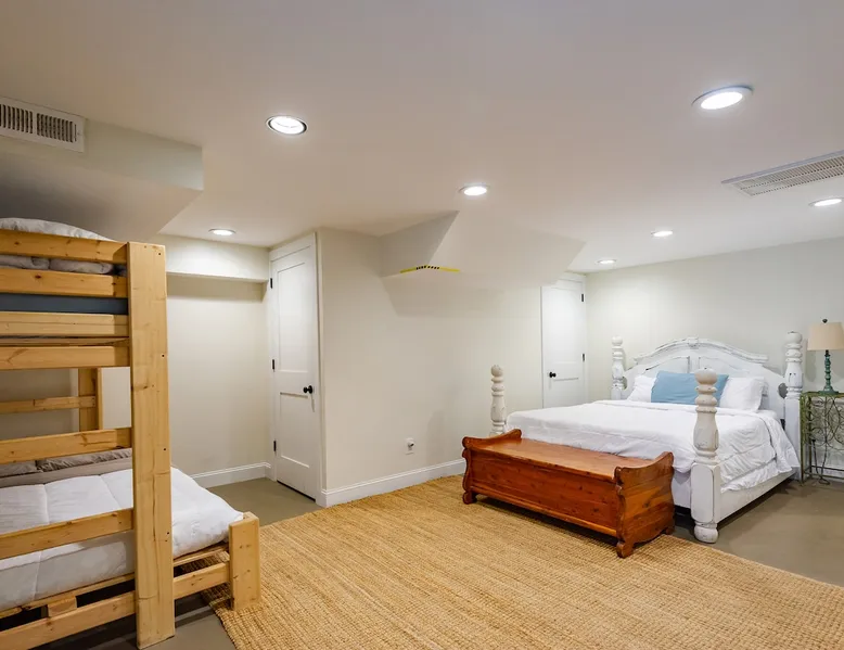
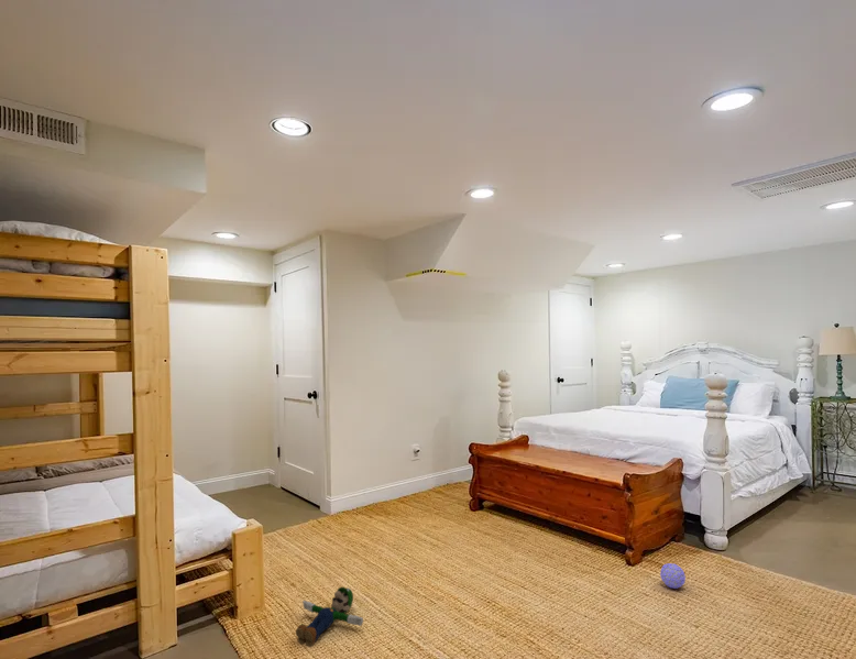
+ ball [659,562,687,590]
+ plush toy [295,586,364,648]
